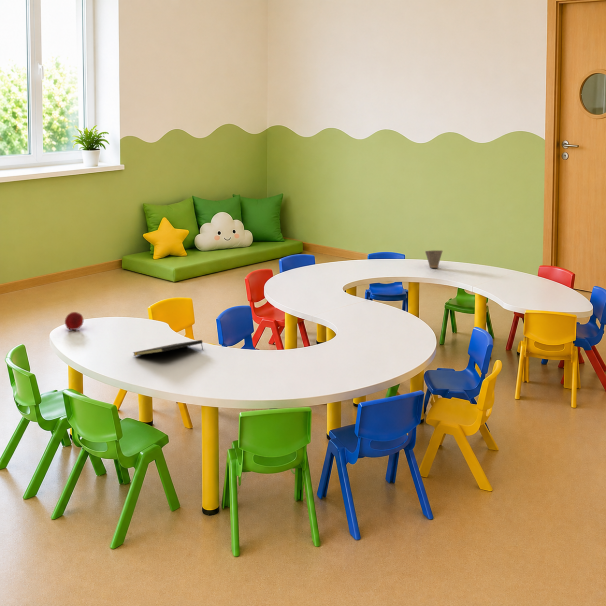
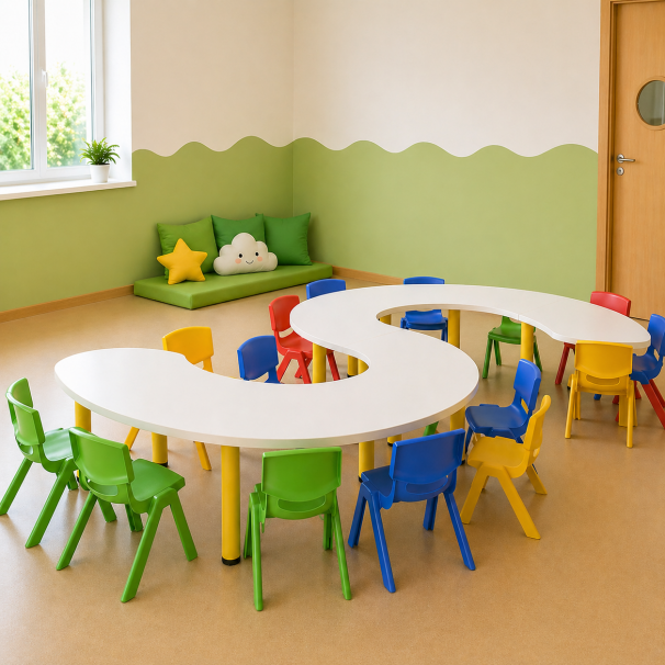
- cup [424,249,443,269]
- peach [64,311,84,331]
- notepad [132,339,204,357]
